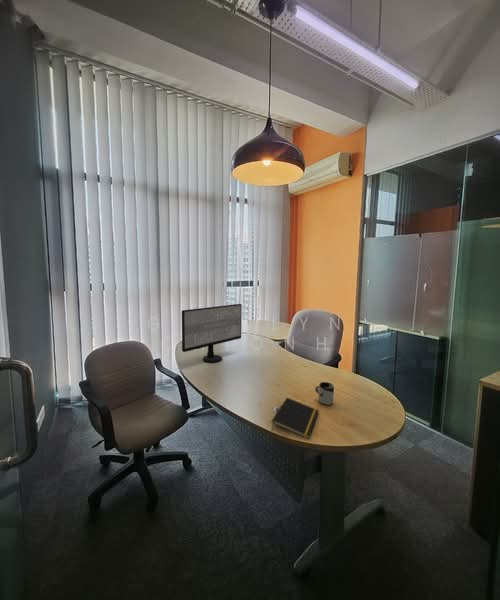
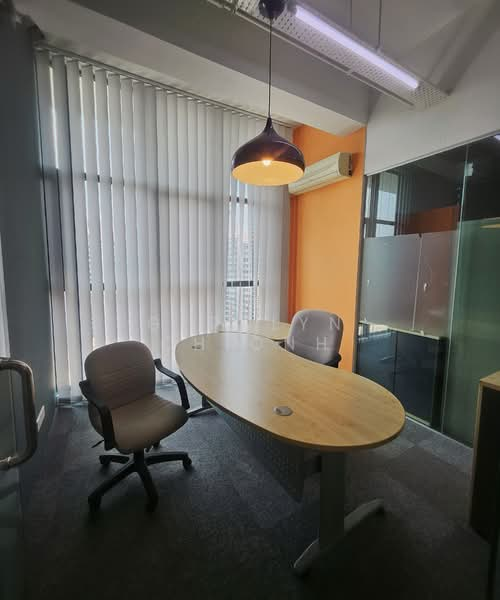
- computer monitor [181,303,243,363]
- cup [314,381,335,406]
- notepad [270,397,320,440]
